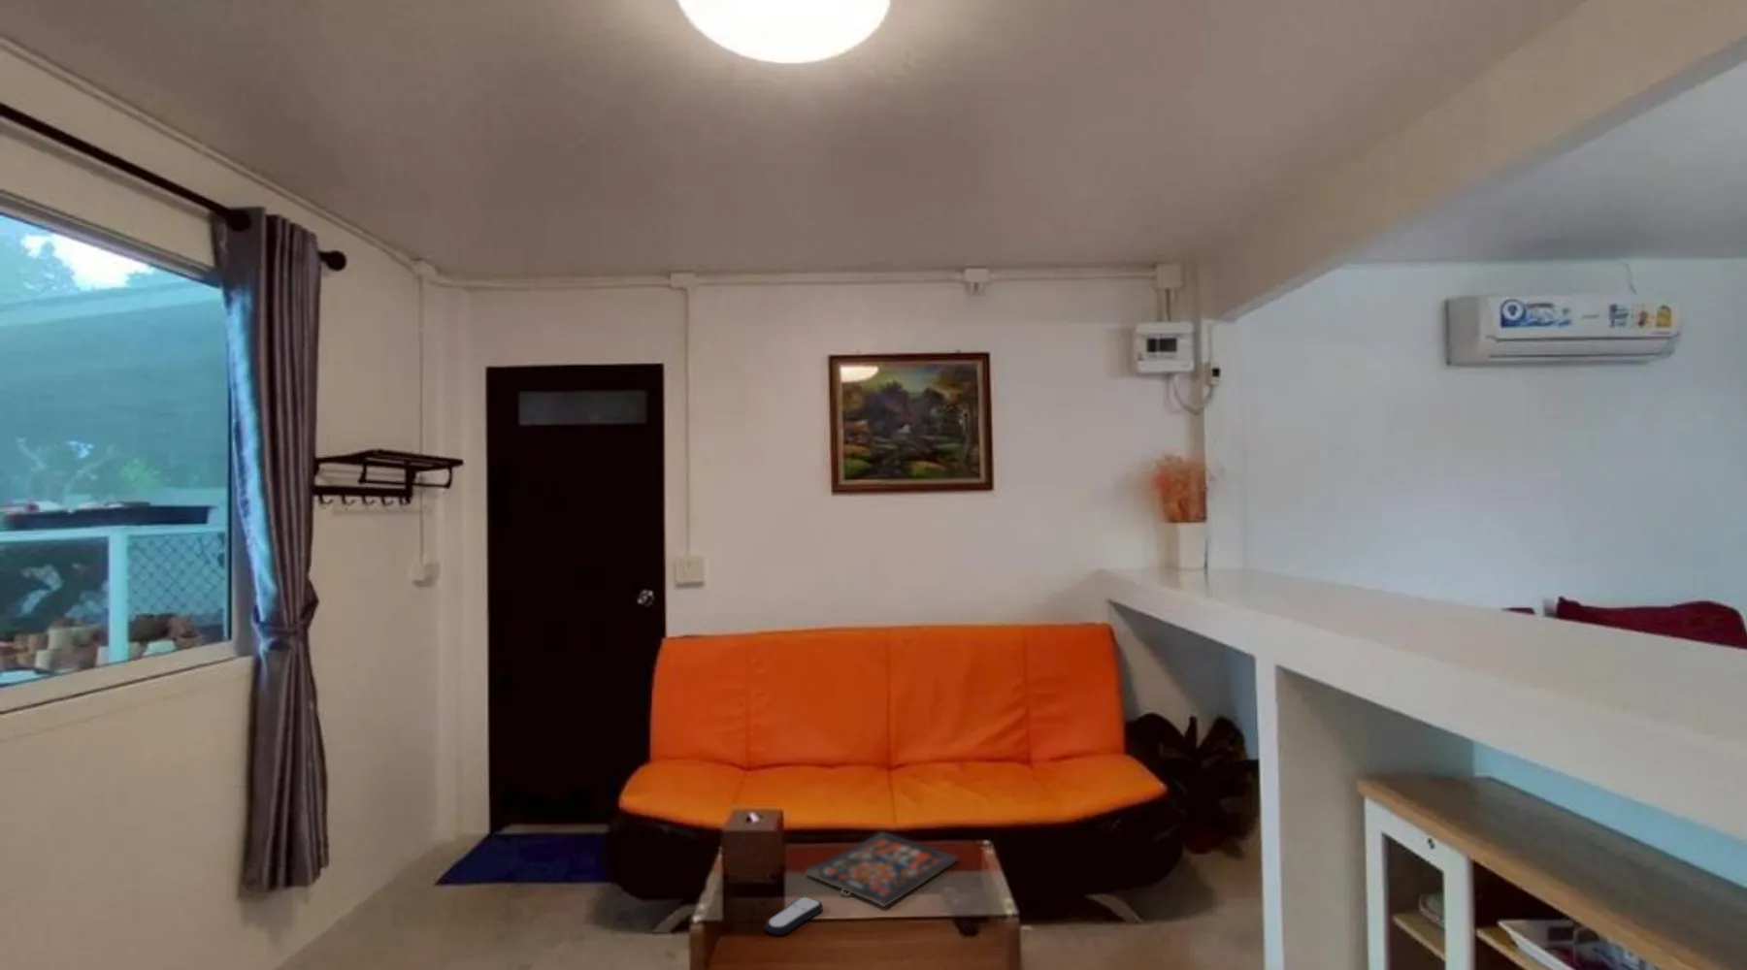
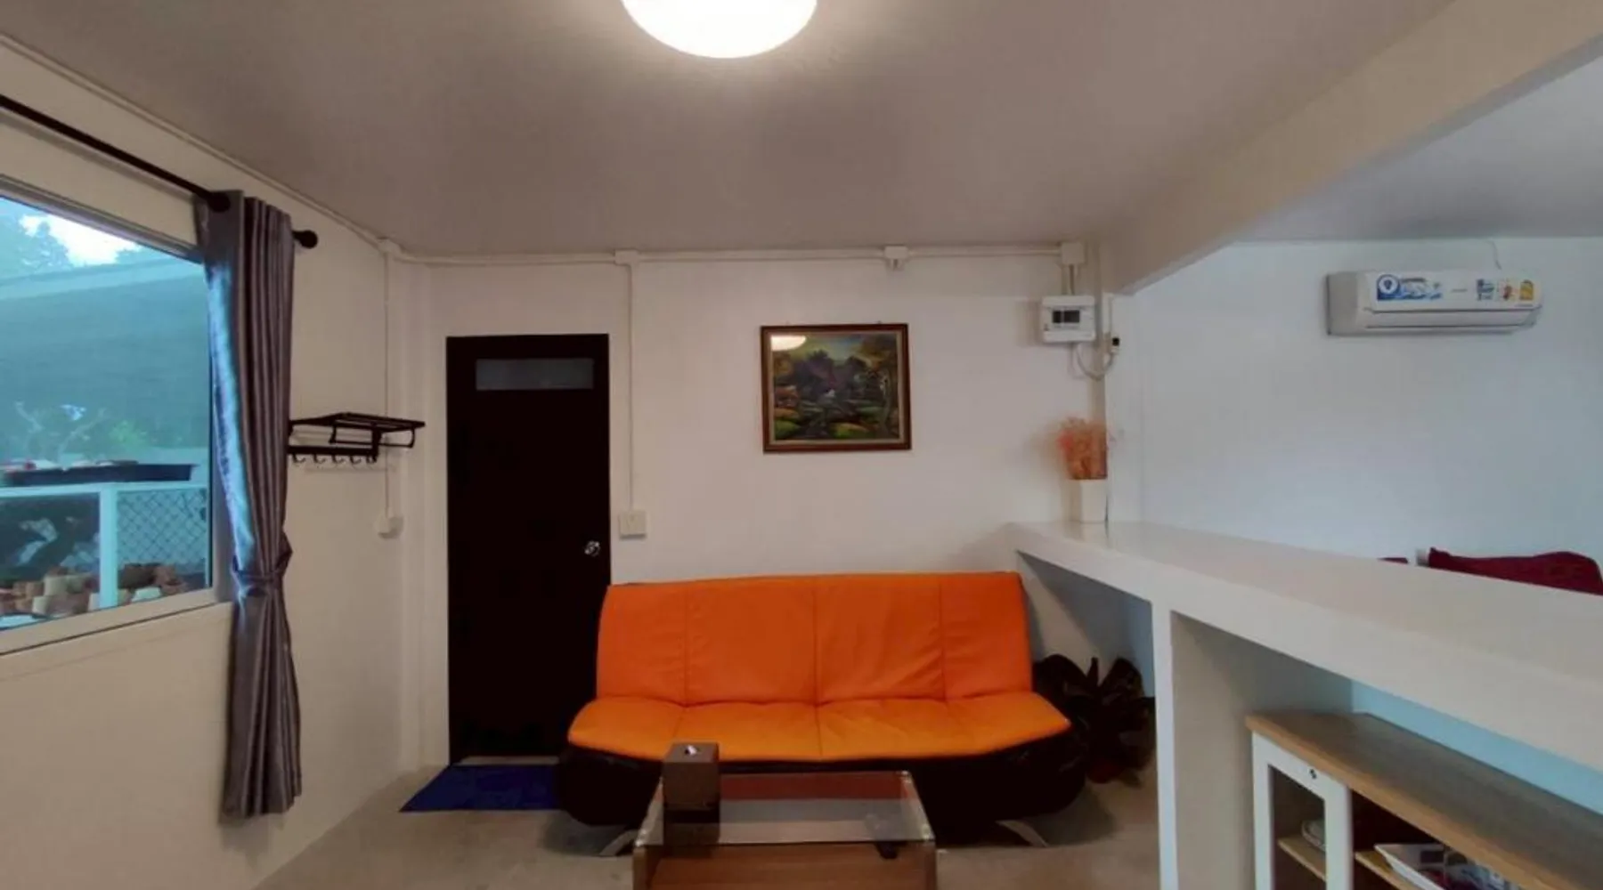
- board game [804,830,958,908]
- remote control [764,895,825,937]
